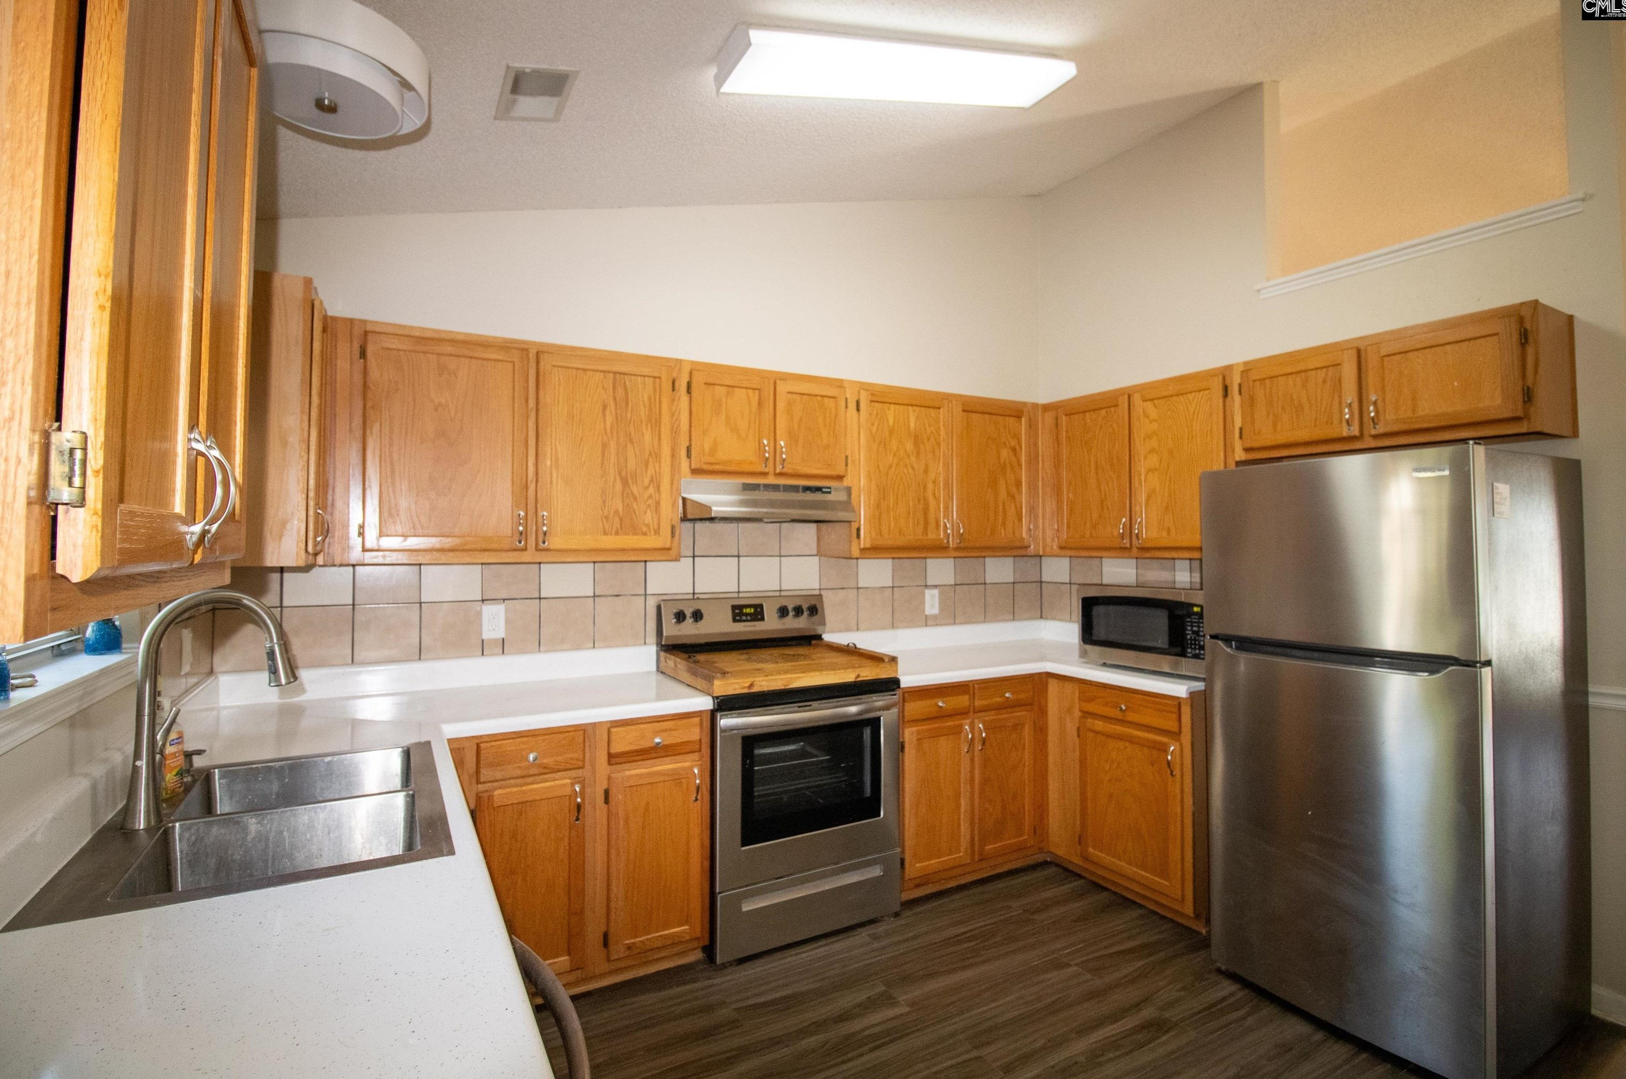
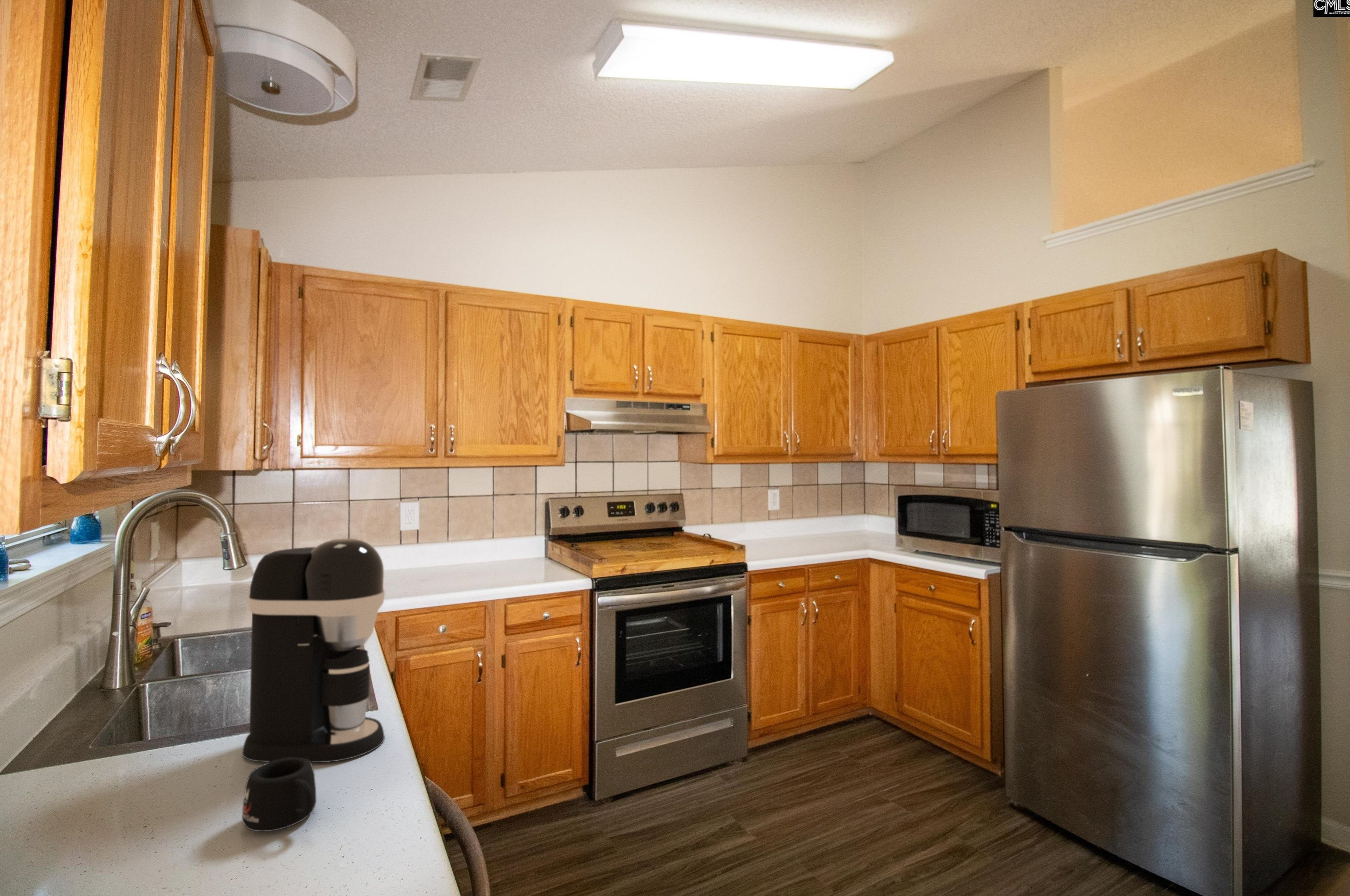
+ mug [242,757,317,832]
+ coffee maker [242,538,385,763]
